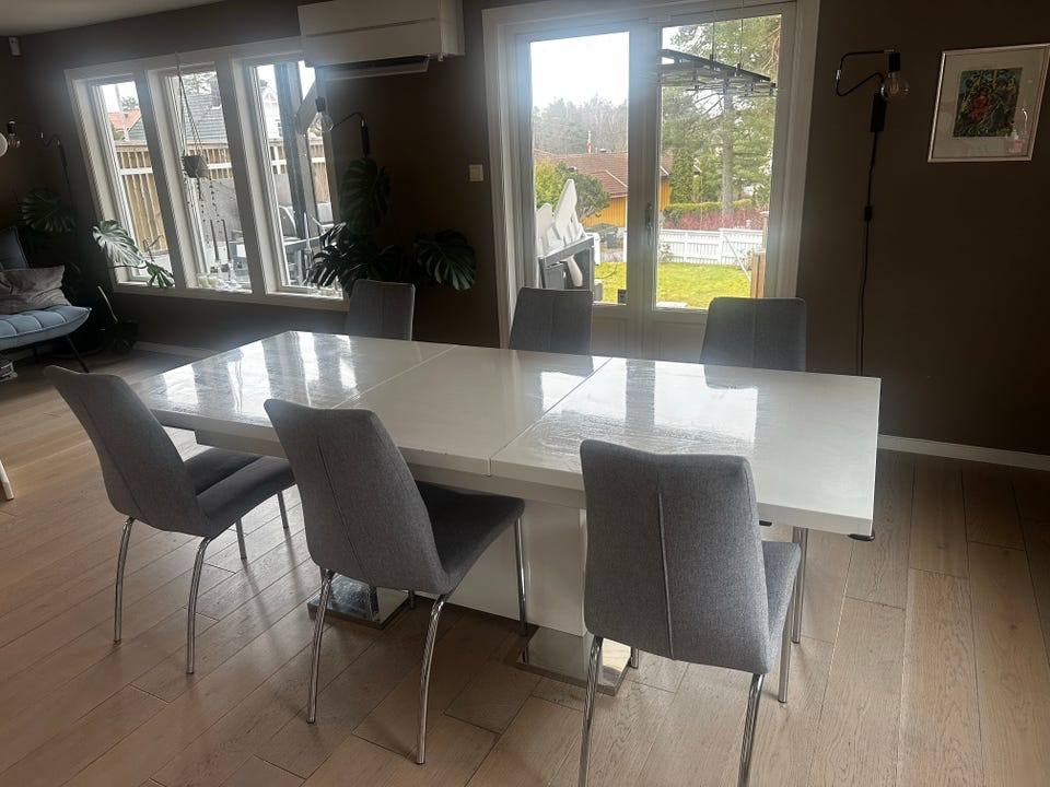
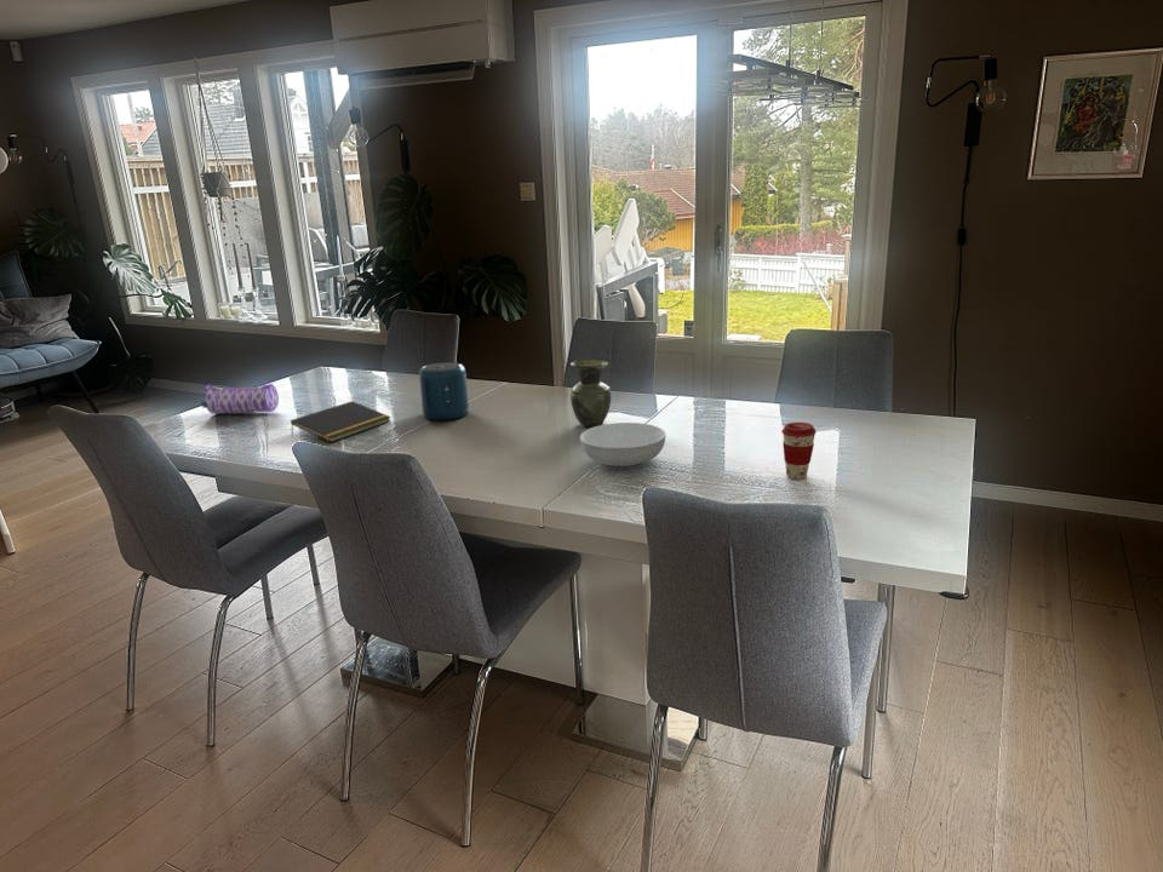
+ pencil case [200,382,280,415]
+ vase [569,358,612,428]
+ notepad [290,400,393,443]
+ serving bowl [579,421,668,467]
+ coffee cup [780,421,818,481]
+ speaker [418,361,470,421]
